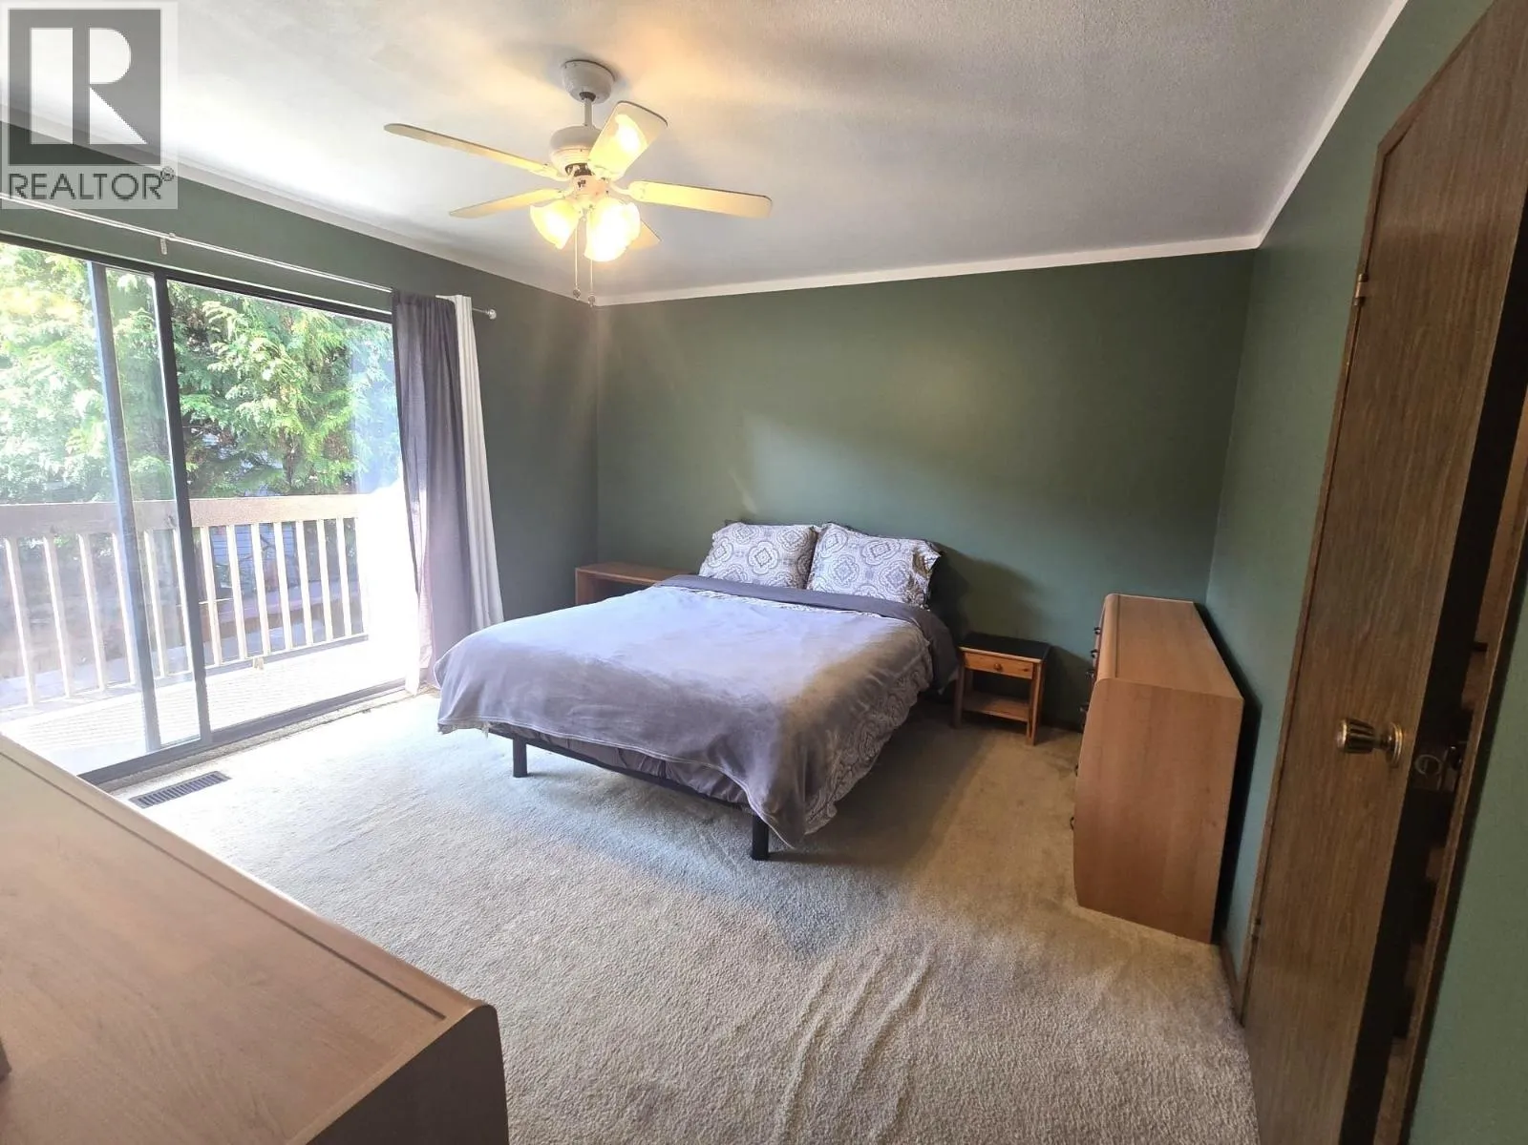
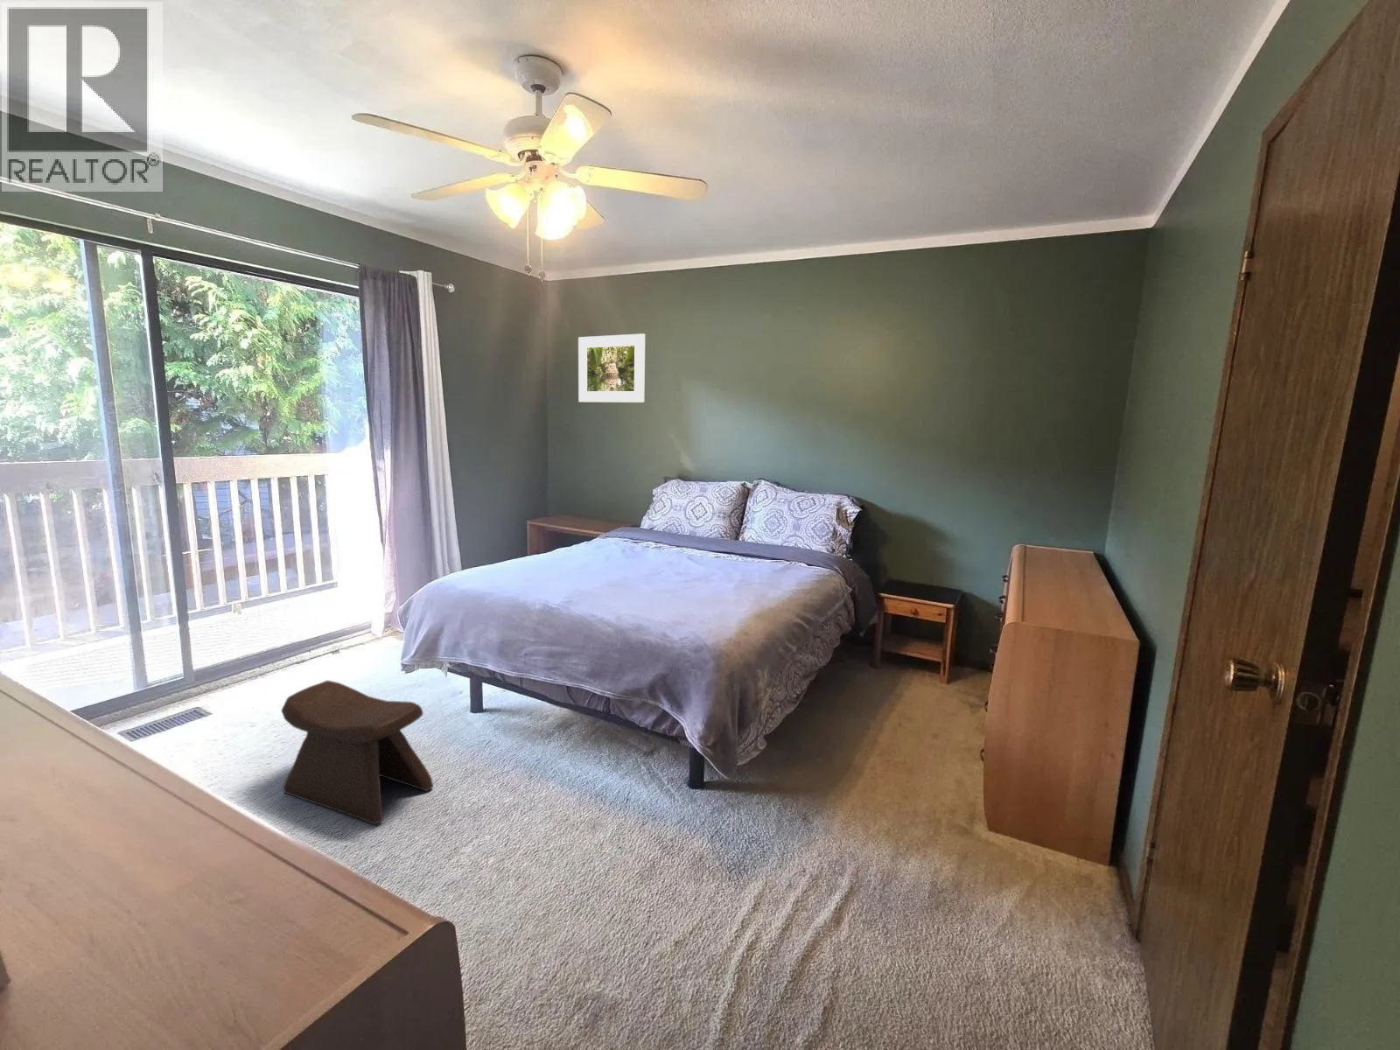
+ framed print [578,333,646,404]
+ stool [280,679,434,825]
